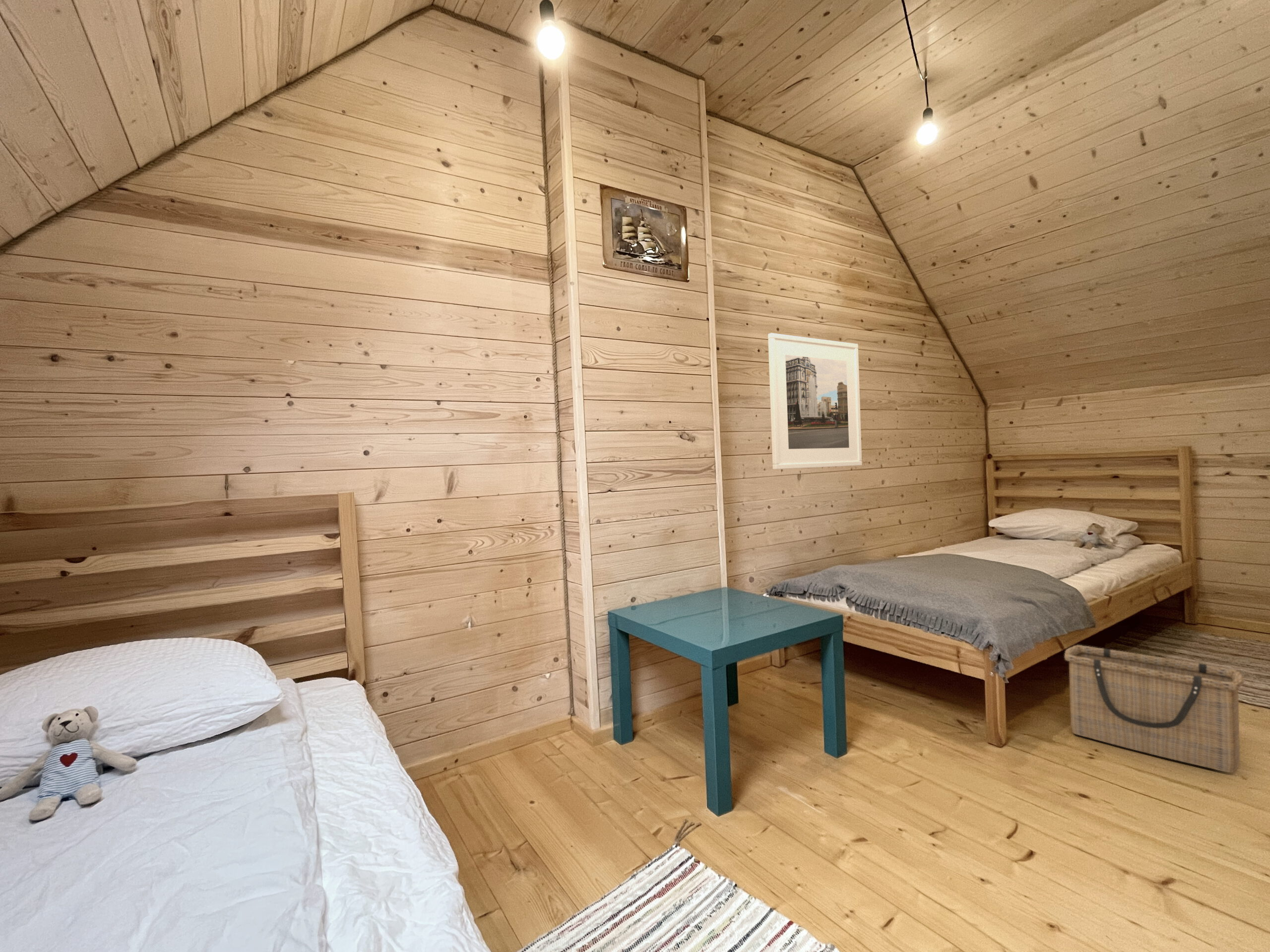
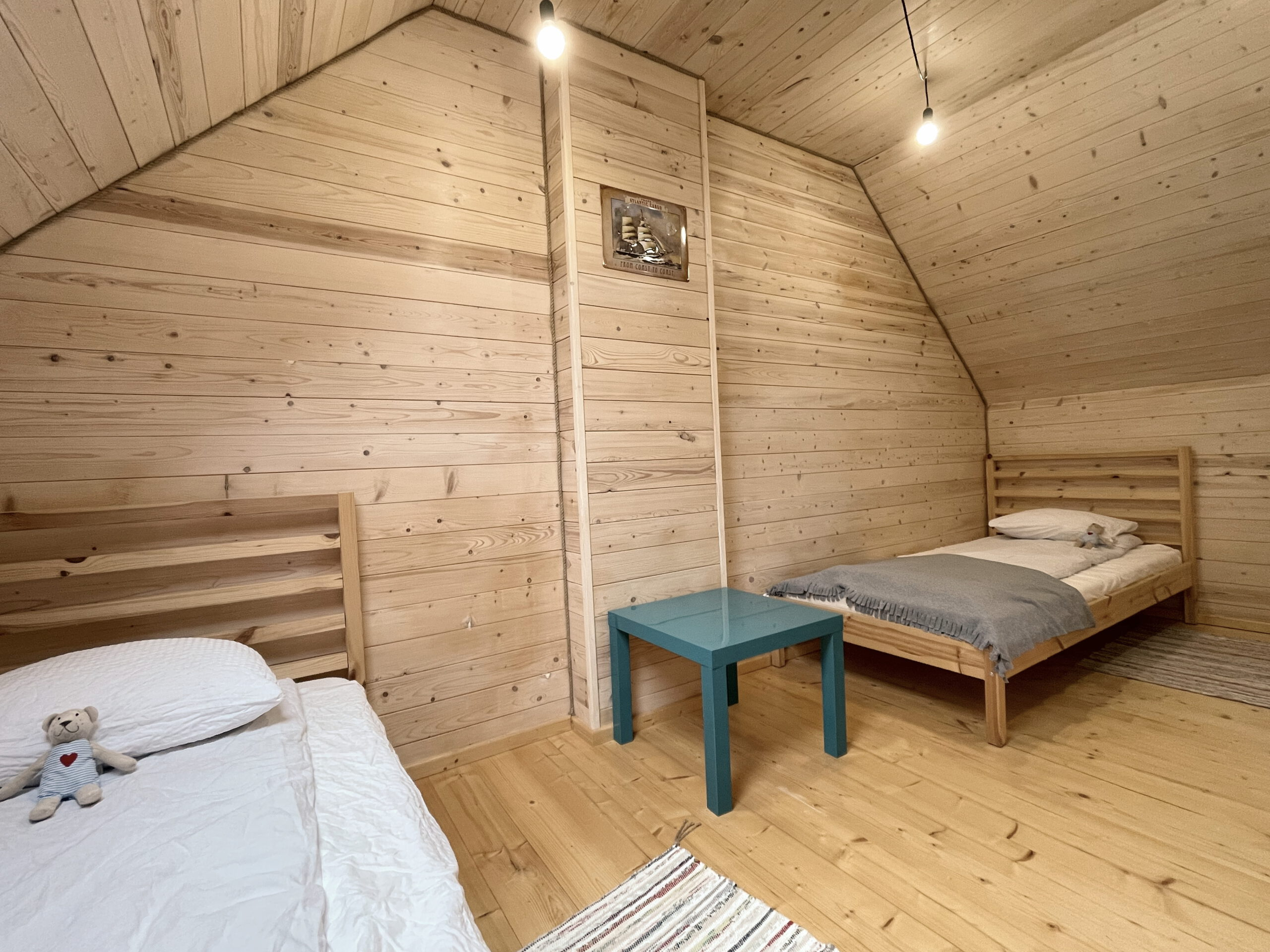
- basket [1064,645,1244,773]
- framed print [767,333,863,470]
